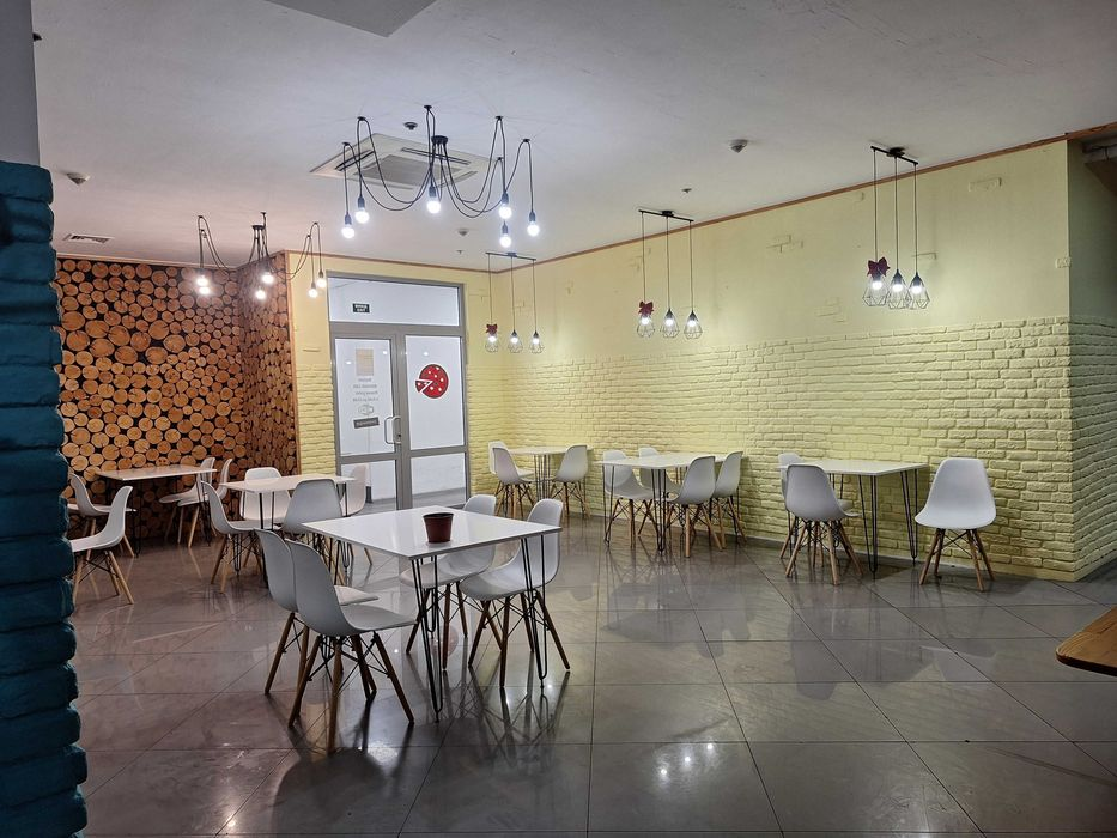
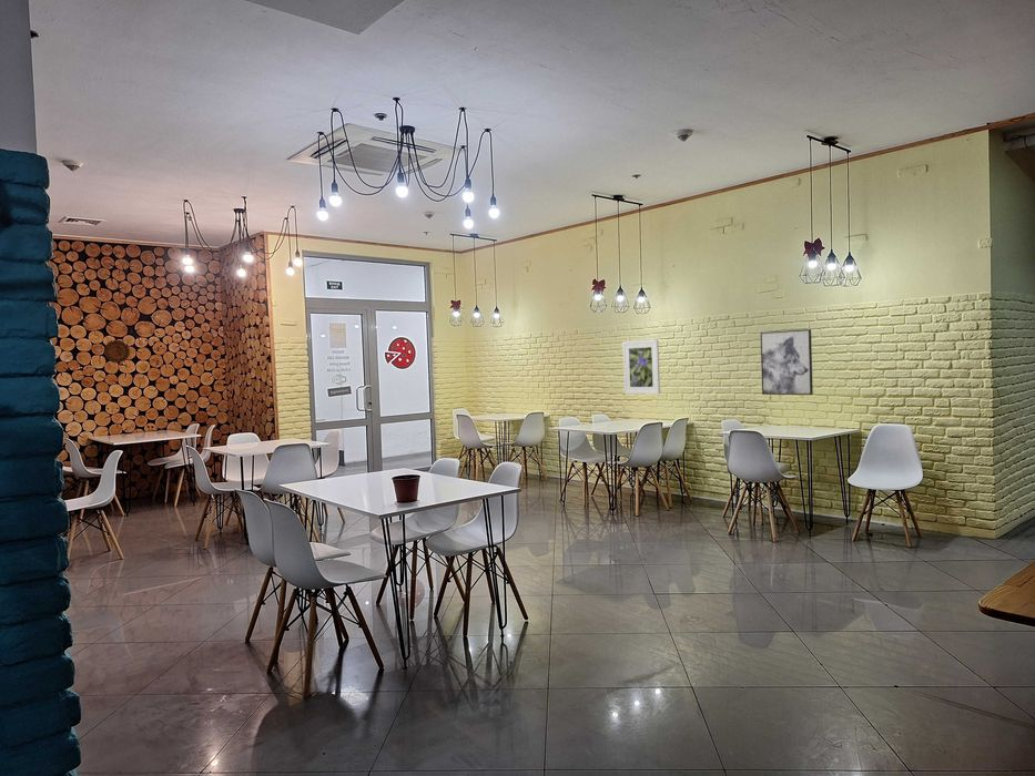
+ decorative plate [103,339,131,364]
+ wall art [760,328,814,396]
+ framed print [622,338,661,395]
